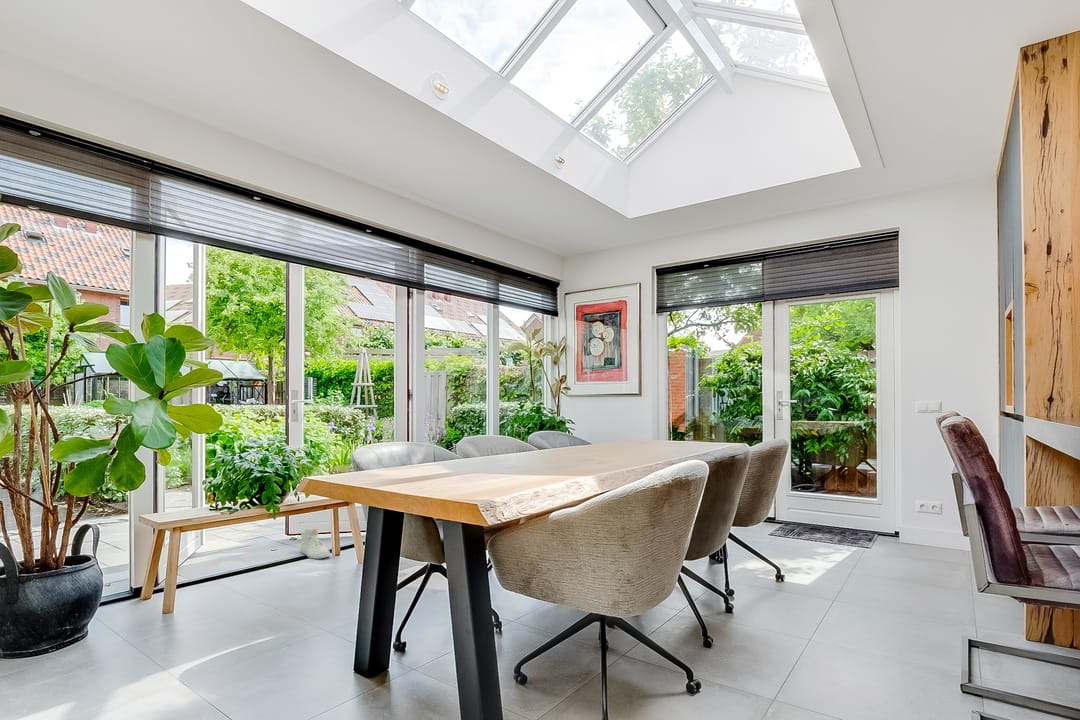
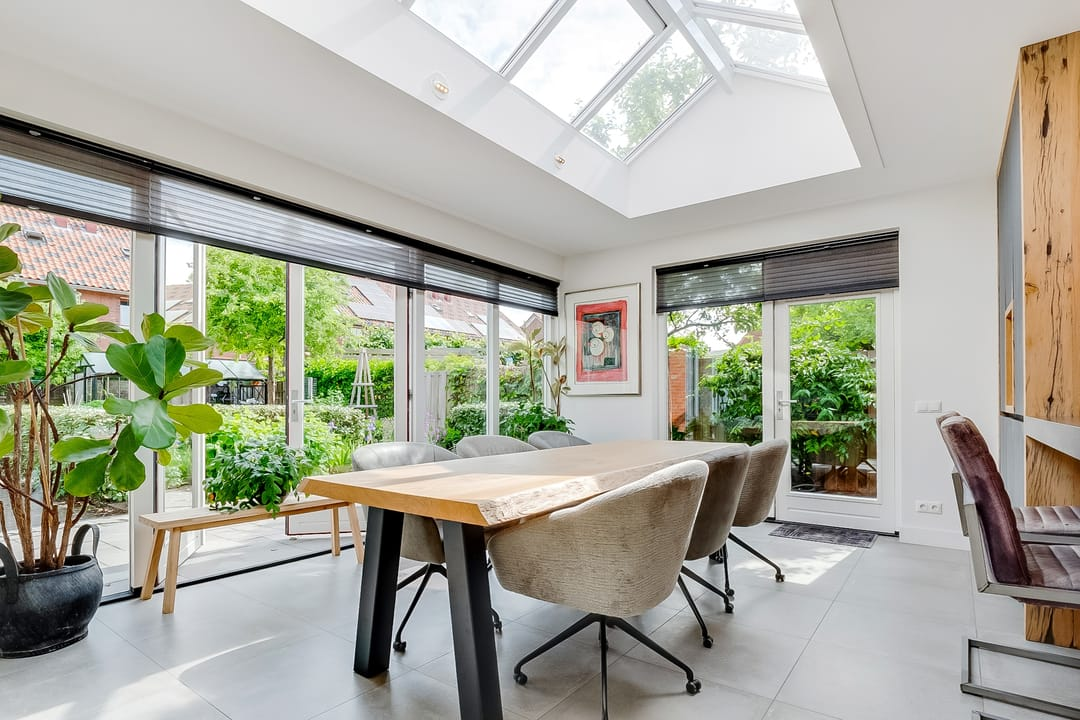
- sneaker [299,527,331,559]
